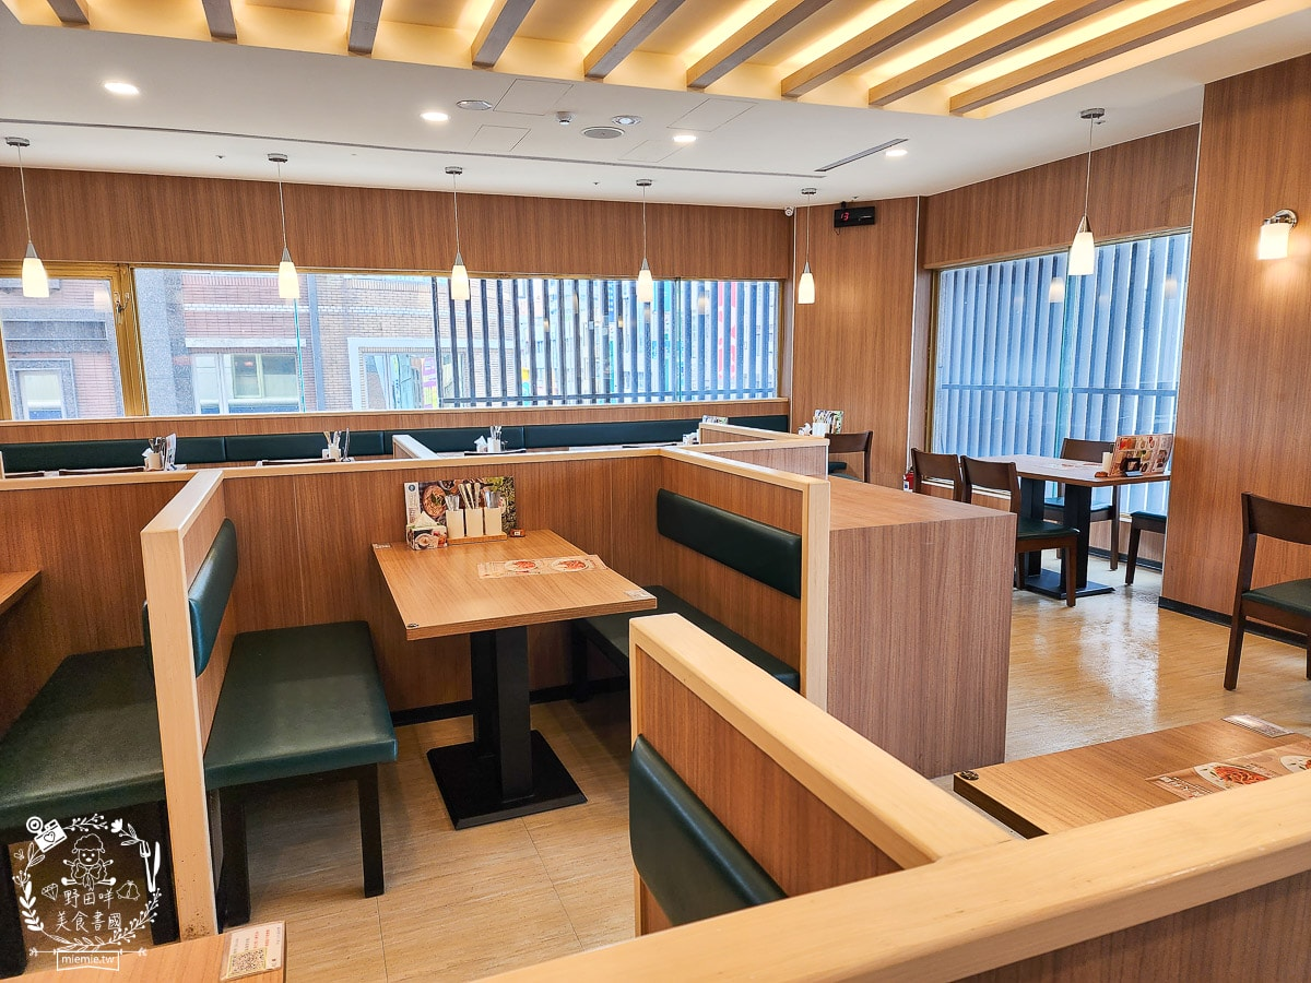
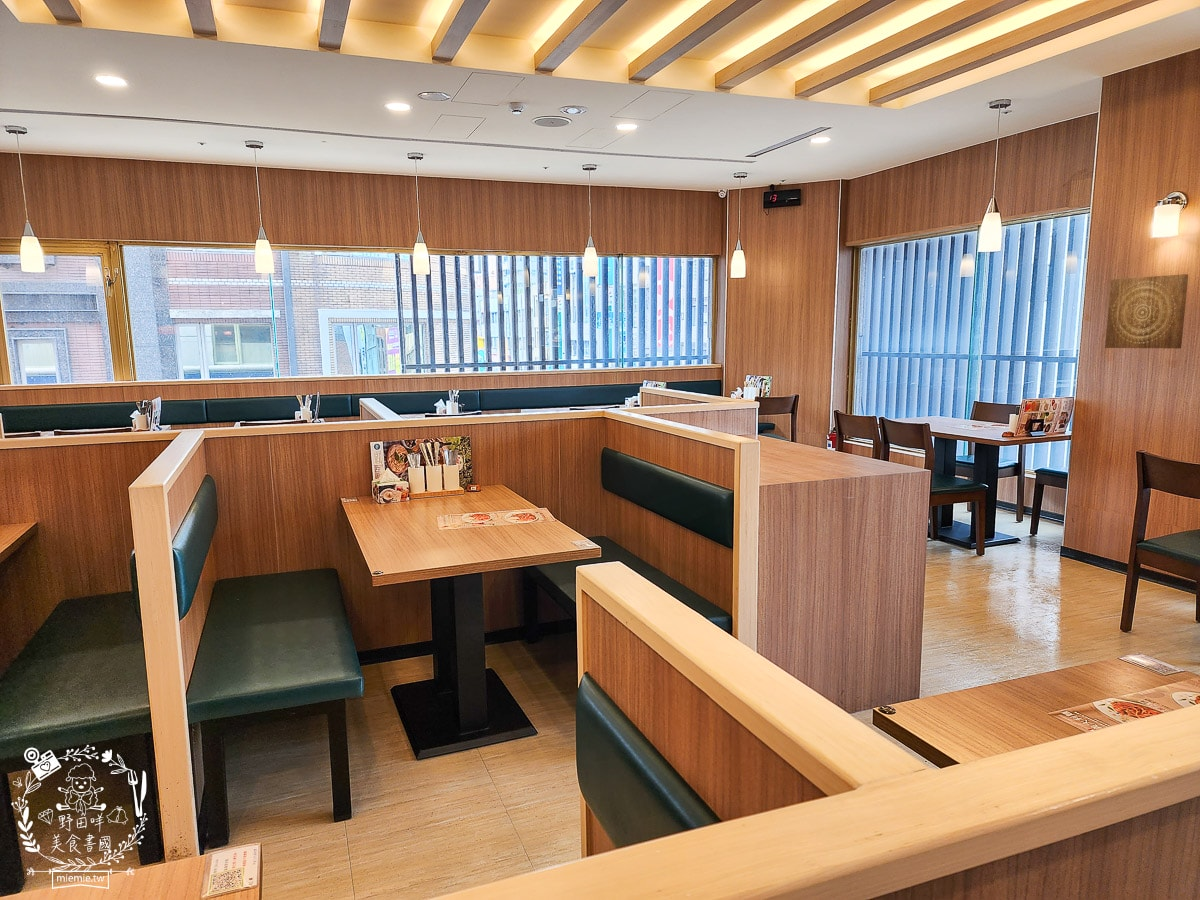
+ wall art [1104,273,1189,349]
